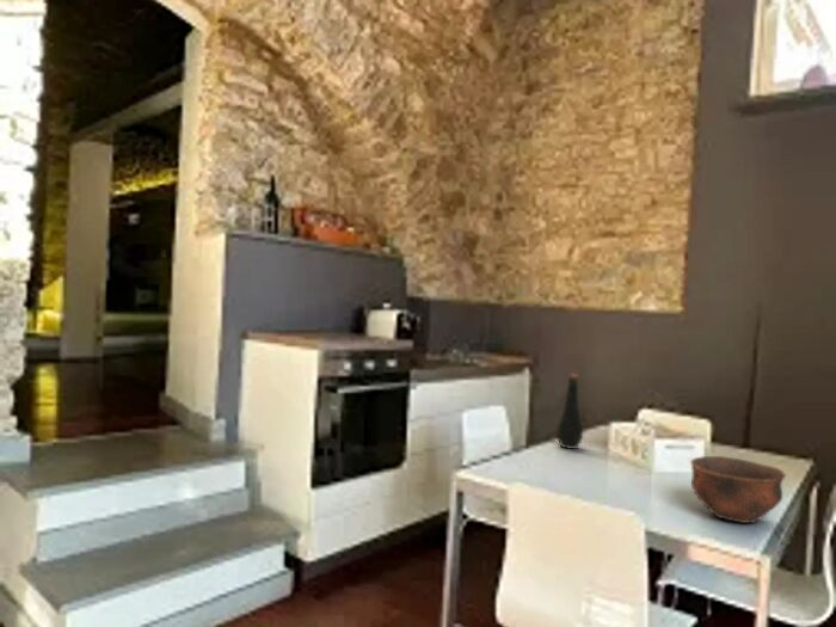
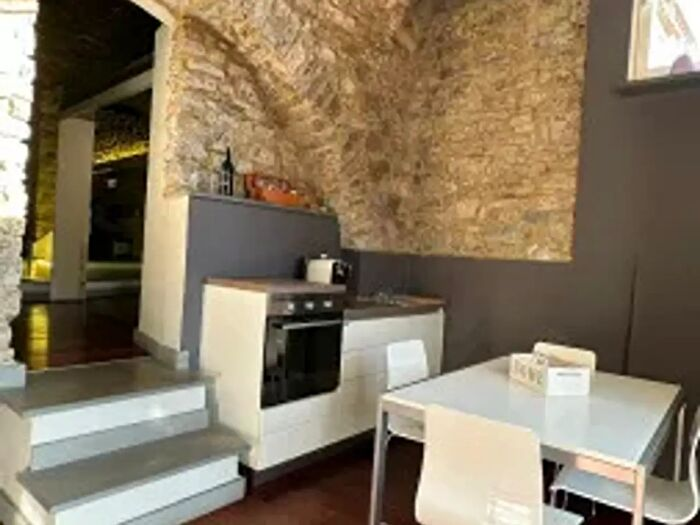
- bottle [555,373,584,450]
- bowl [689,455,787,524]
